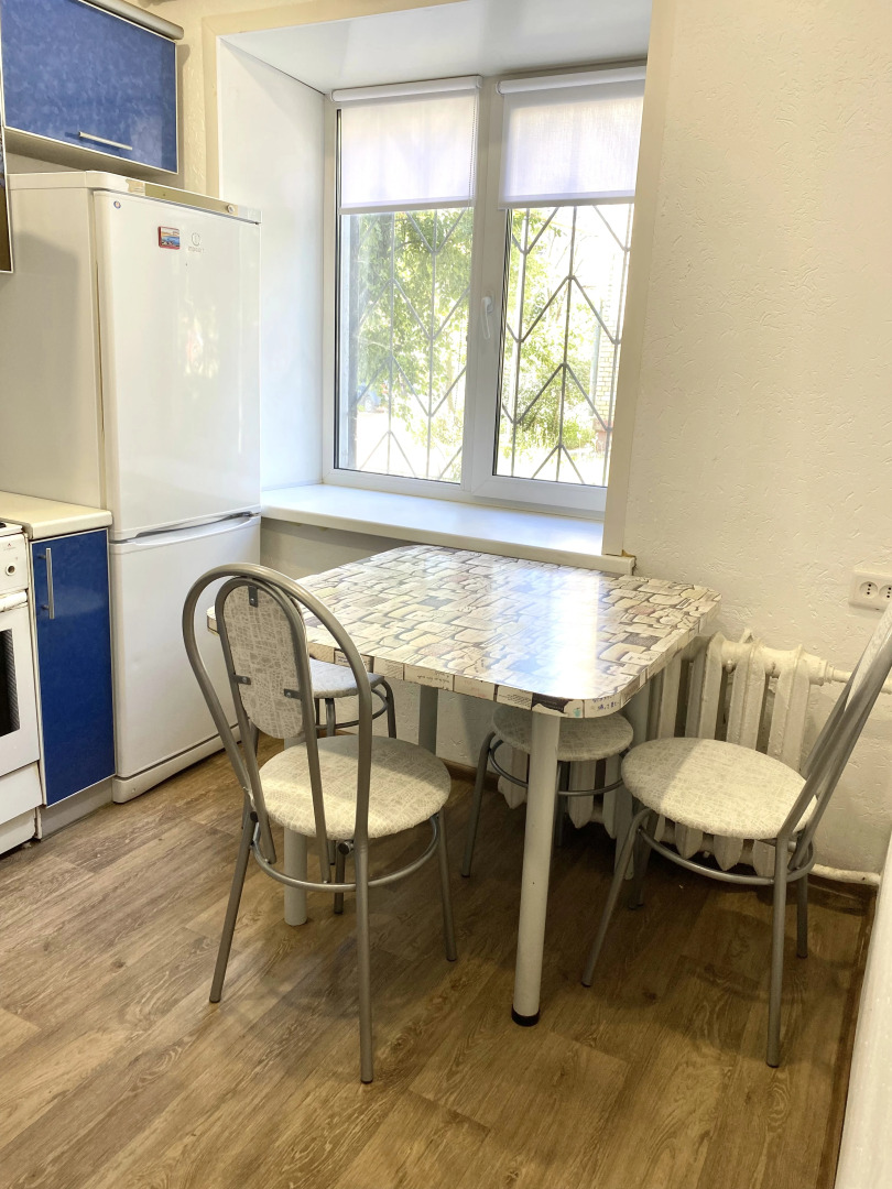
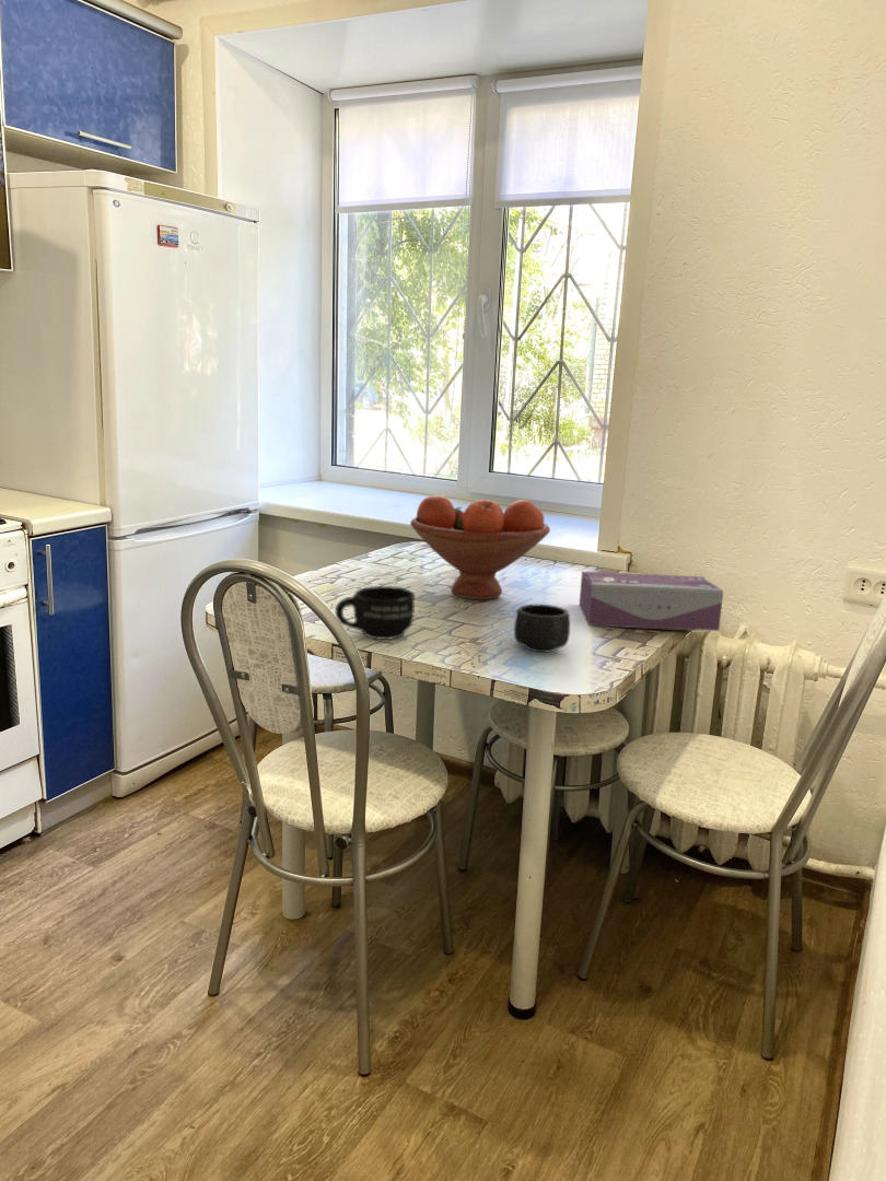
+ fruit bowl [409,494,551,600]
+ mug [335,585,416,641]
+ mug [513,604,571,653]
+ tissue box [579,570,724,632]
